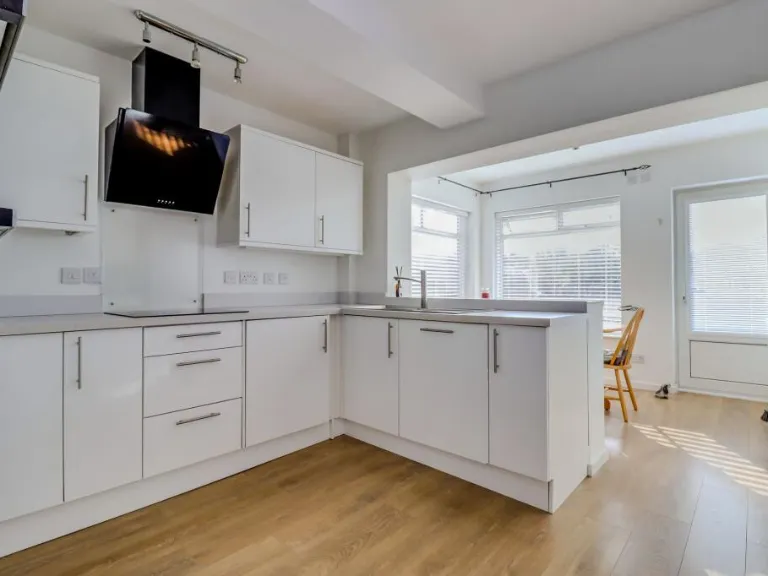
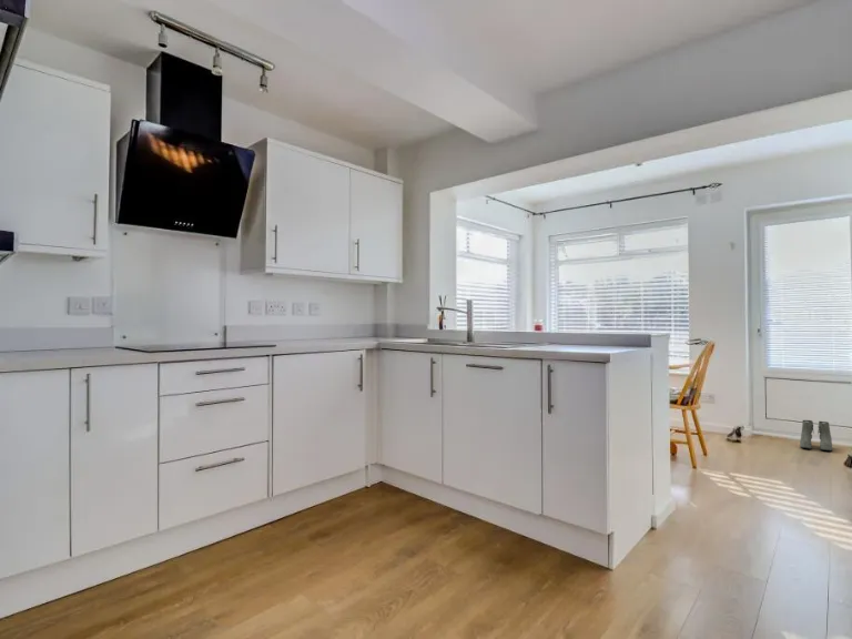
+ boots [799,419,833,452]
